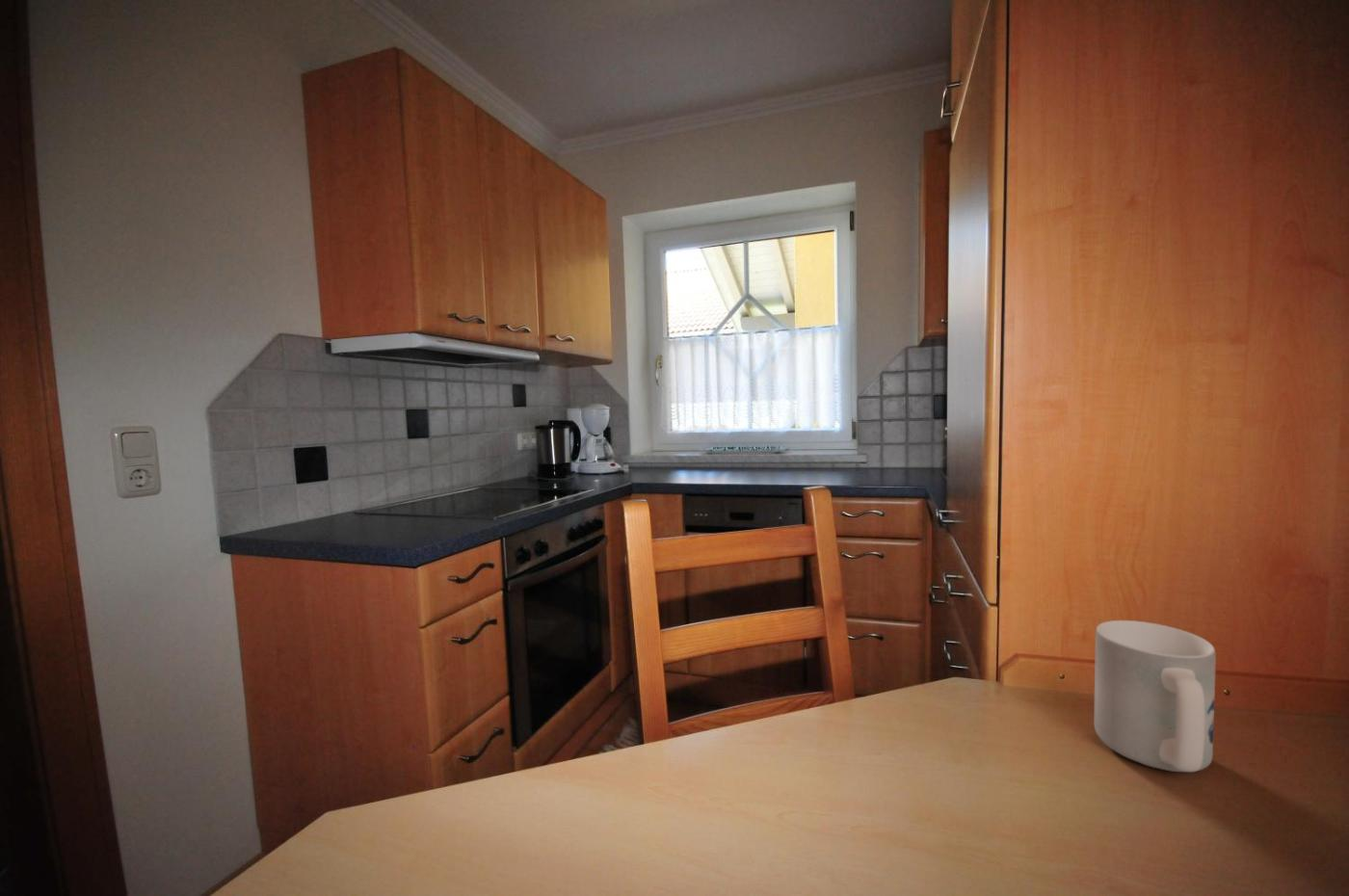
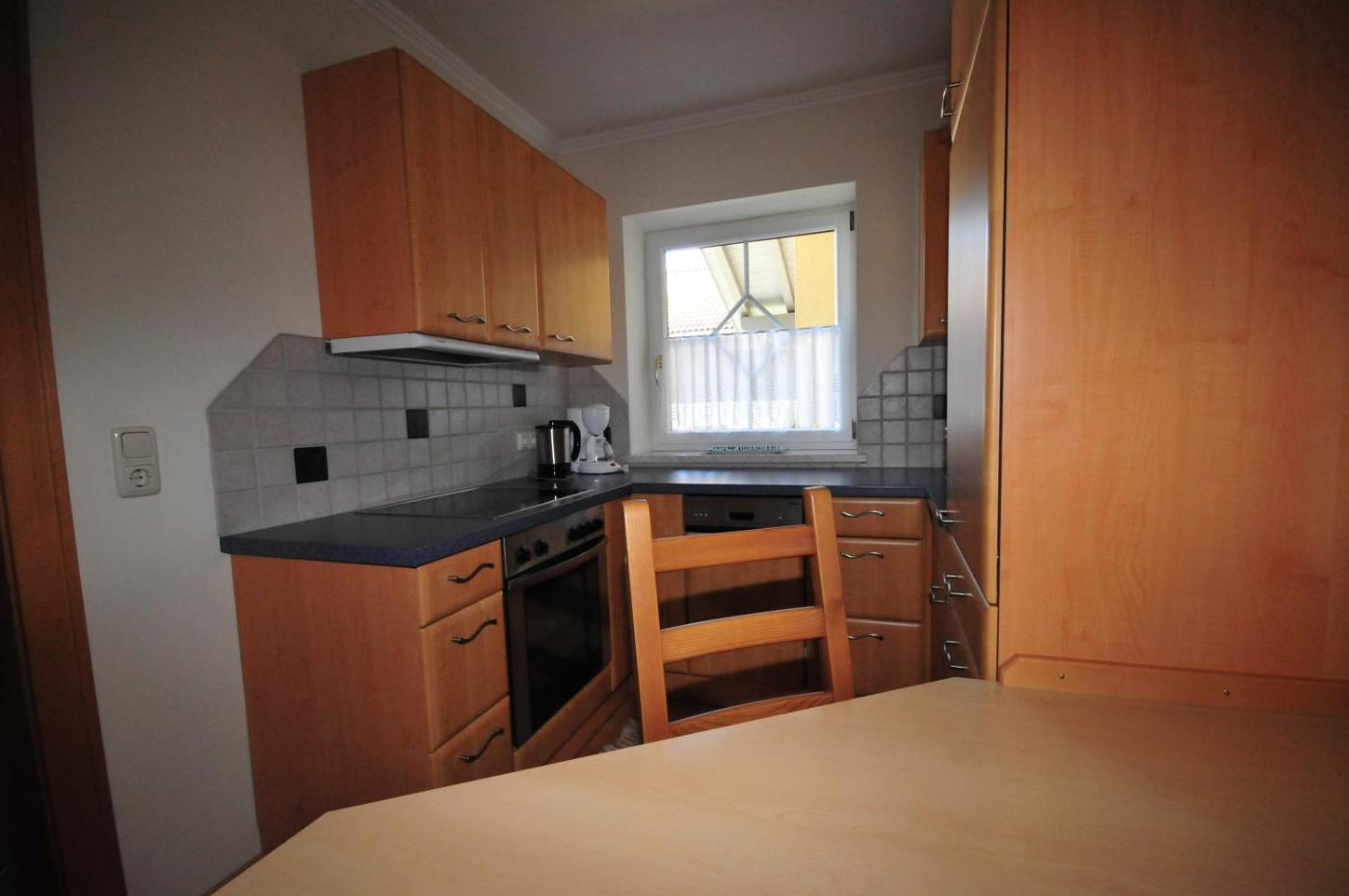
- mug [1093,619,1217,773]
